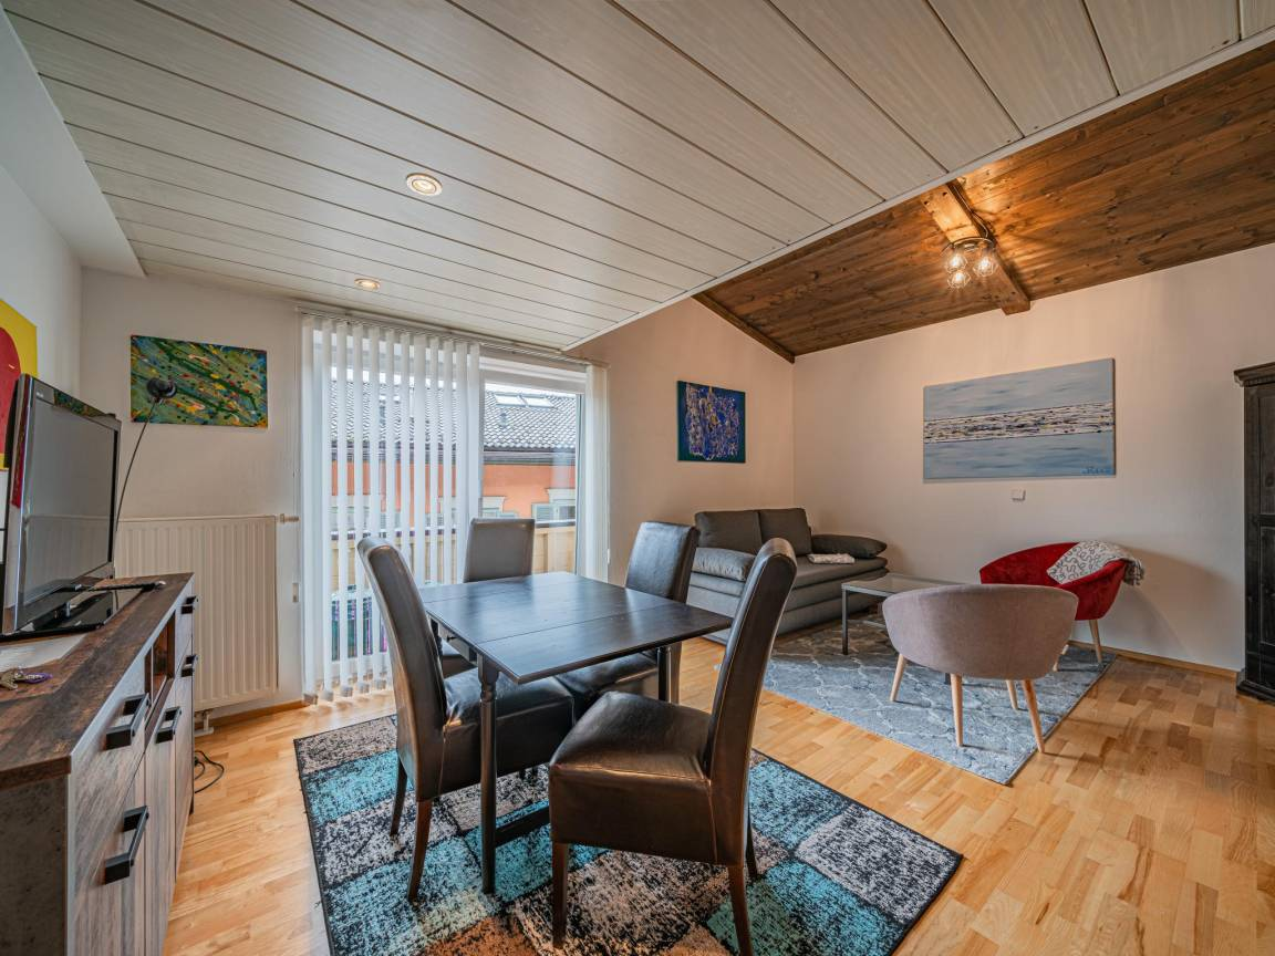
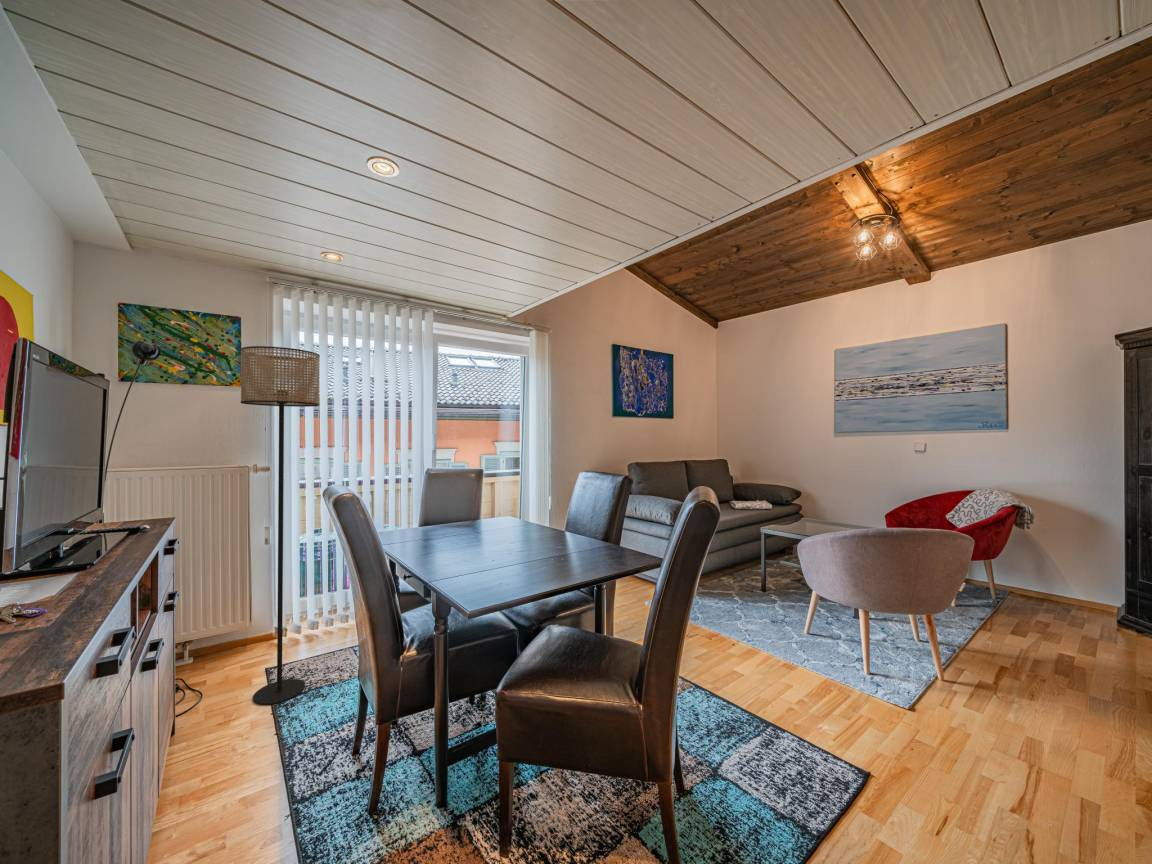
+ floor lamp [240,345,321,706]
